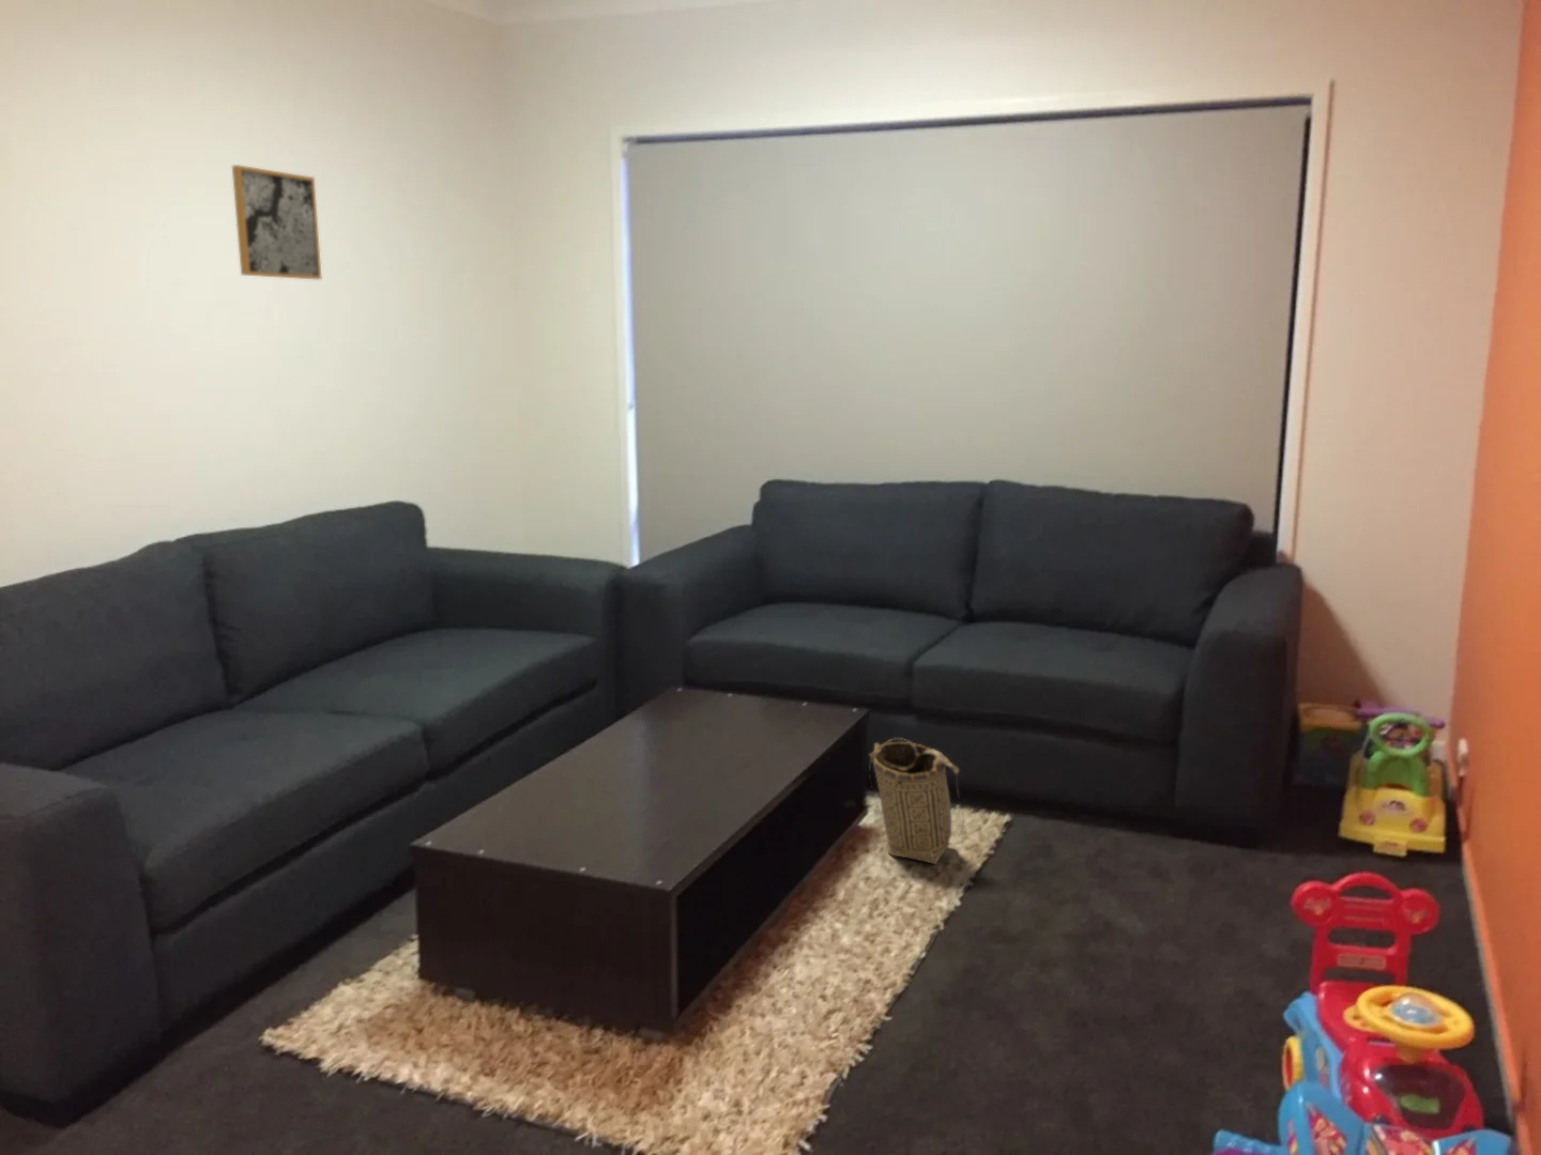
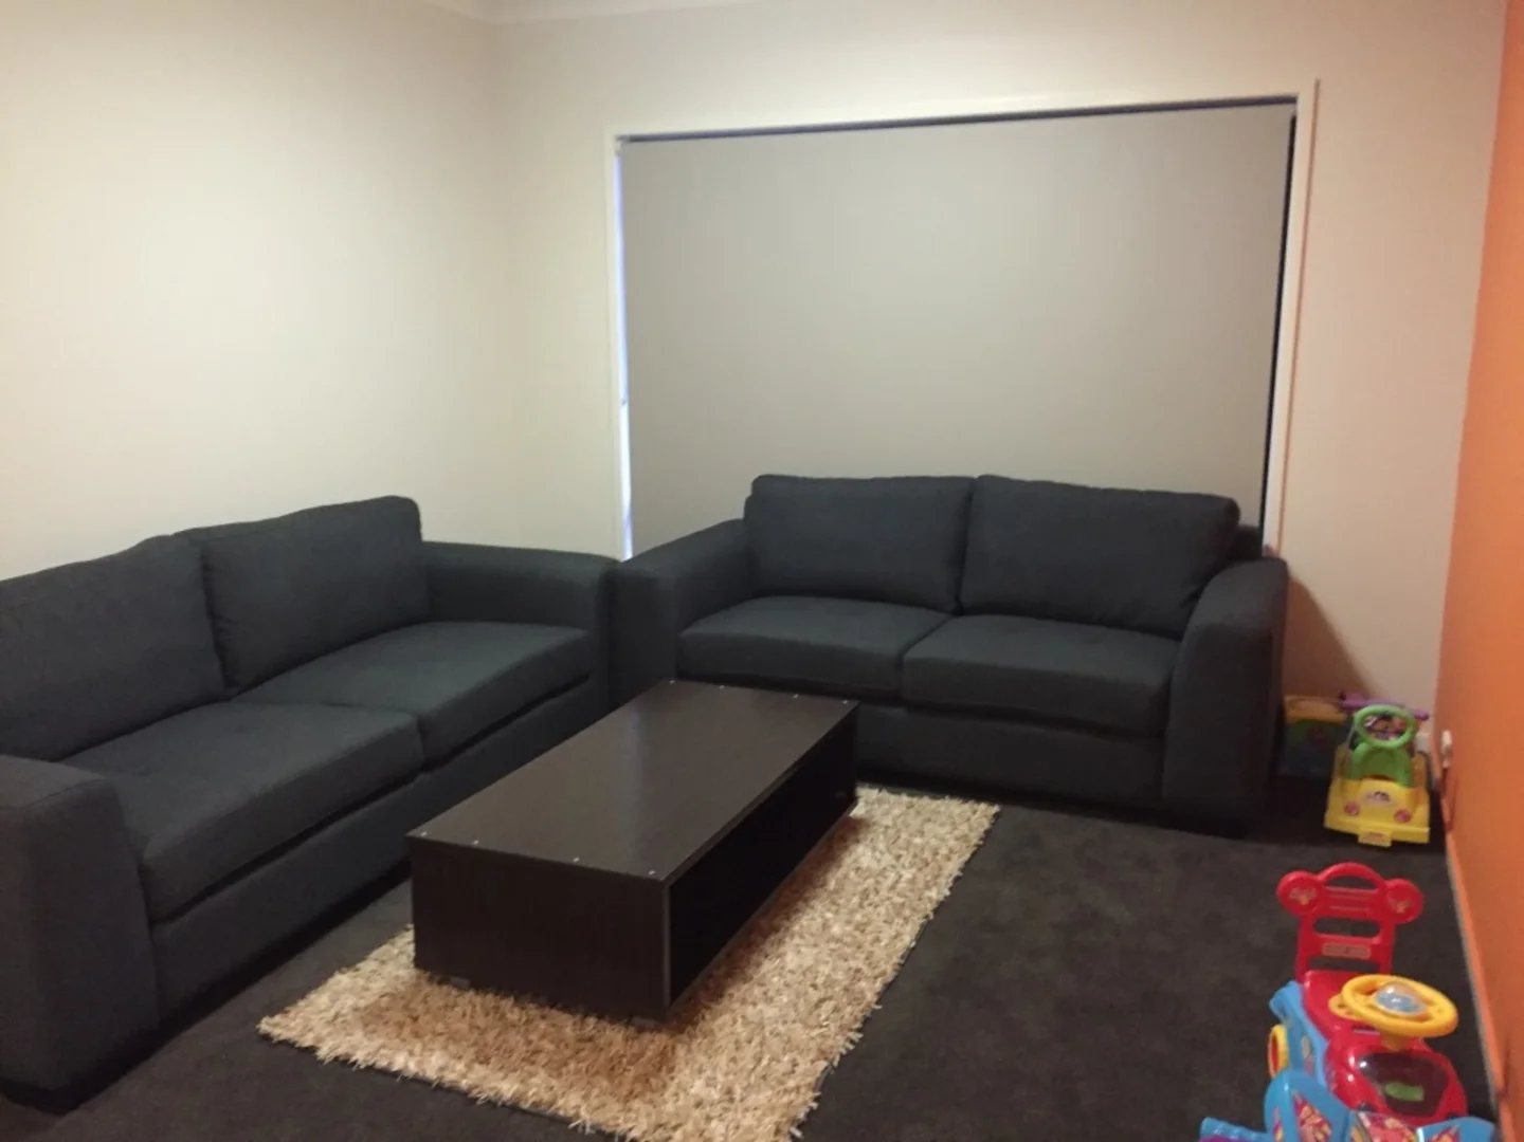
- basket [868,736,966,865]
- wall art [232,164,322,280]
